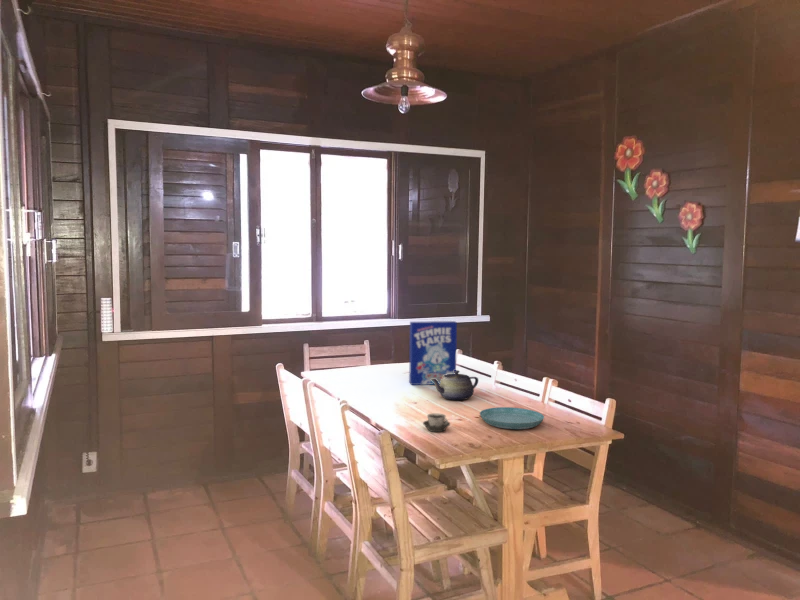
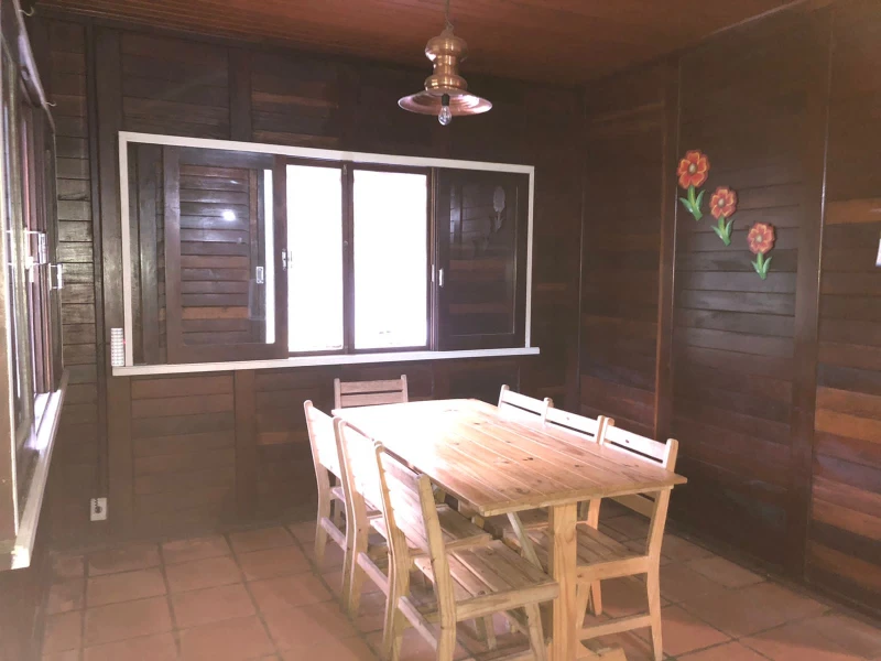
- teapot [431,369,479,401]
- saucer [479,406,545,430]
- cereal box [408,320,458,386]
- cup [422,412,451,433]
